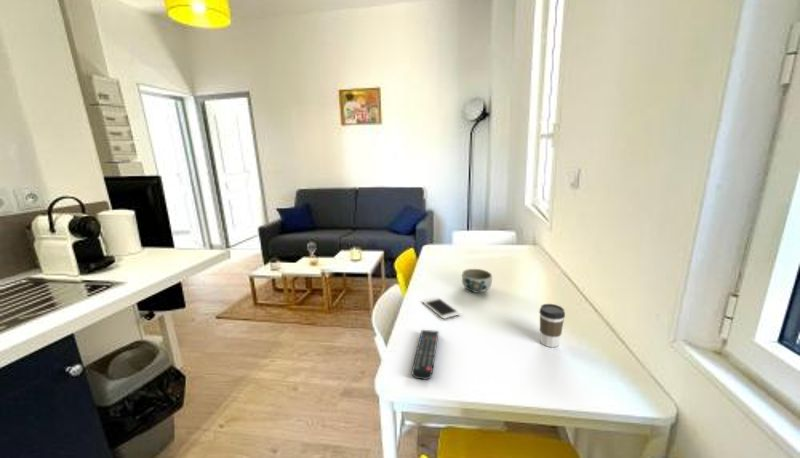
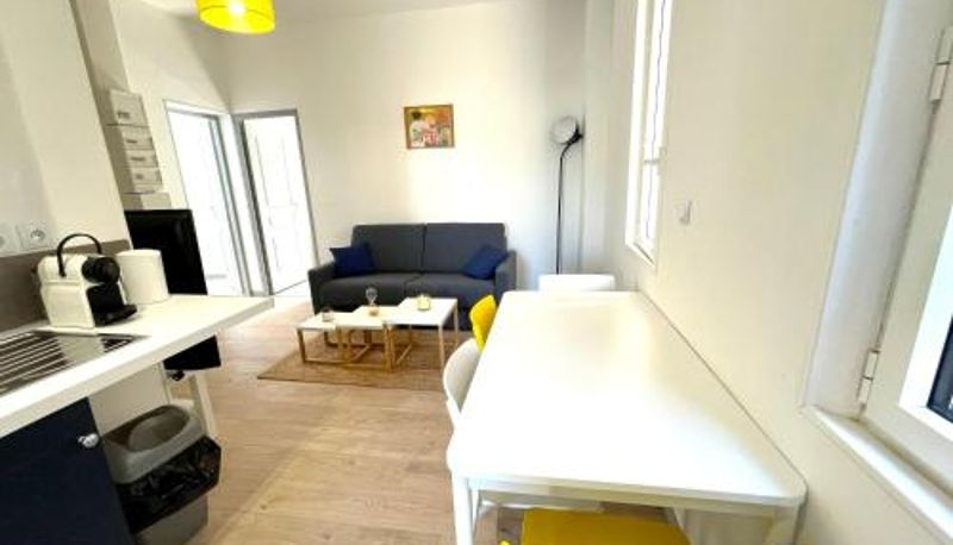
- remote control [411,329,440,381]
- coffee cup [538,303,566,348]
- bowl [461,268,493,294]
- cell phone [421,296,461,320]
